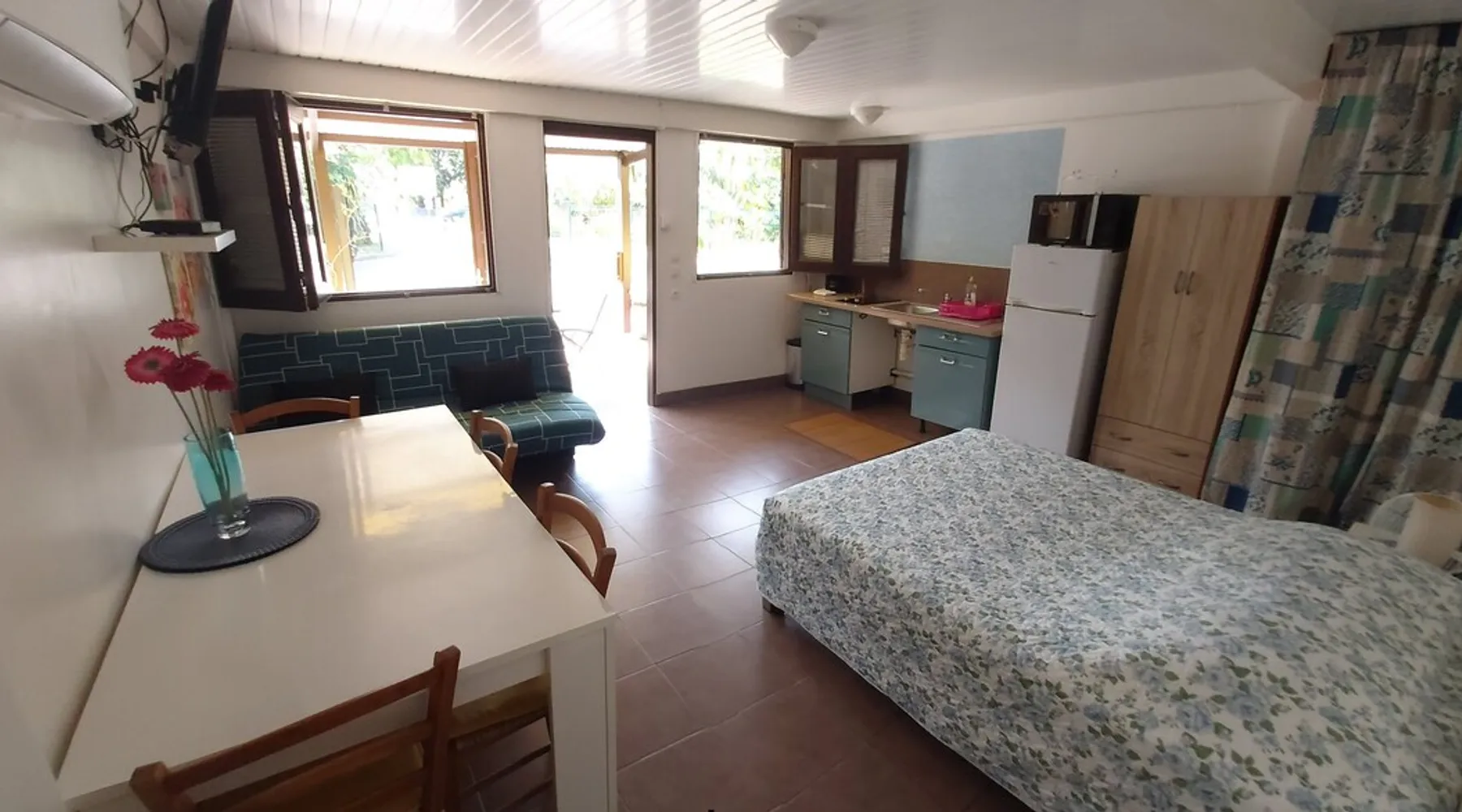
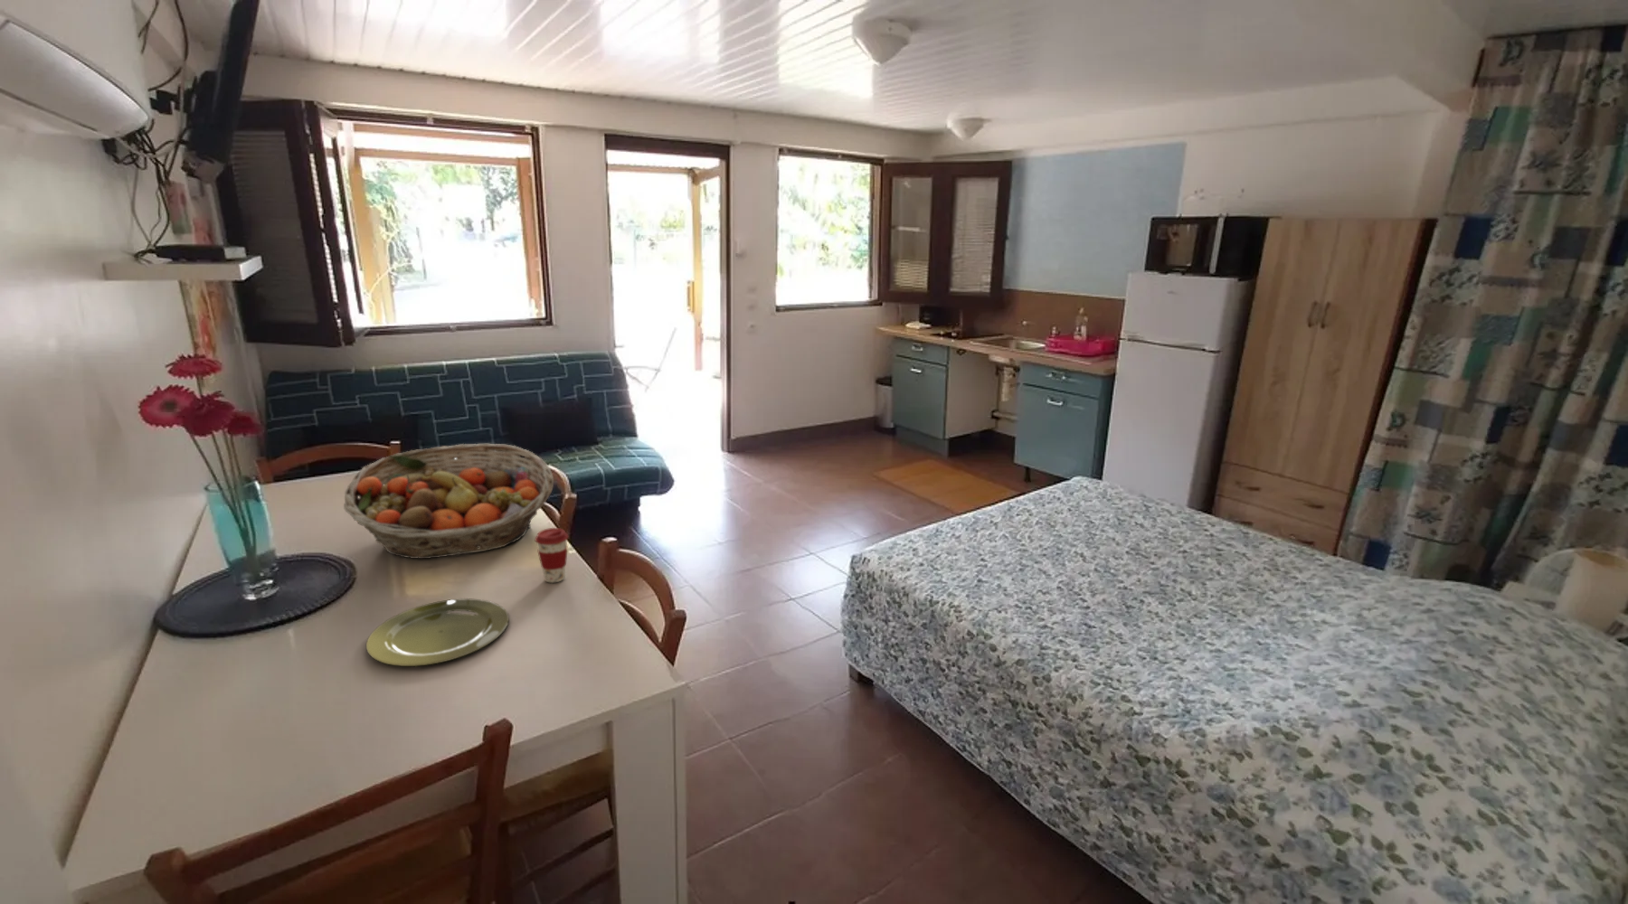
+ plate [365,598,510,667]
+ coffee cup [533,527,569,584]
+ fruit basket [343,443,555,560]
